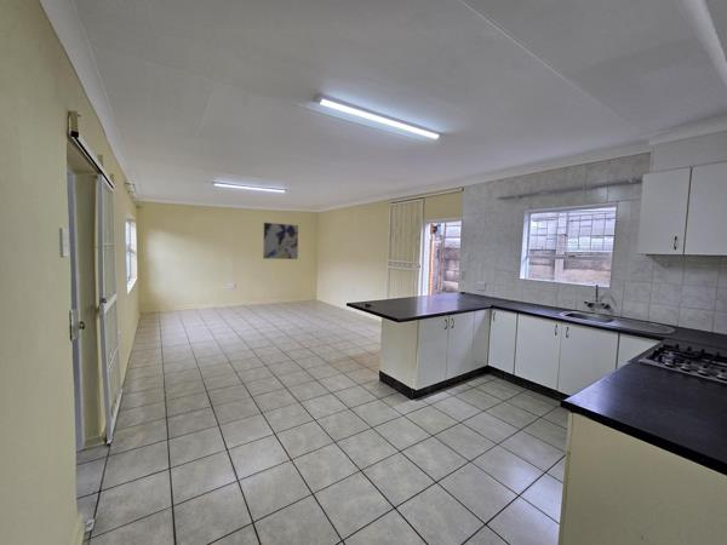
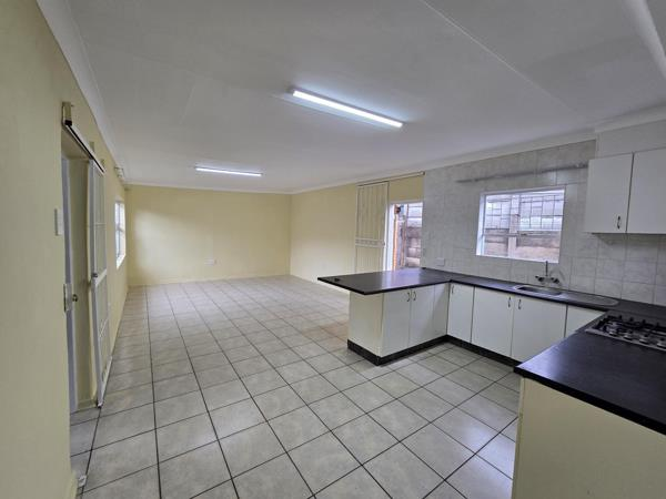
- wall art [262,222,299,260]
